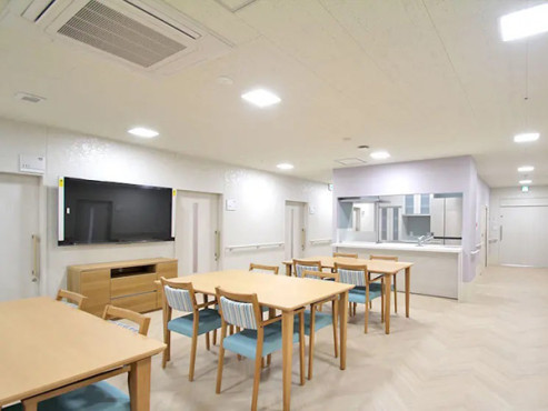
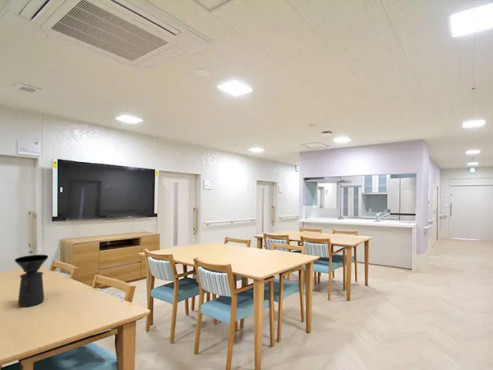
+ coffee maker [14,254,49,308]
